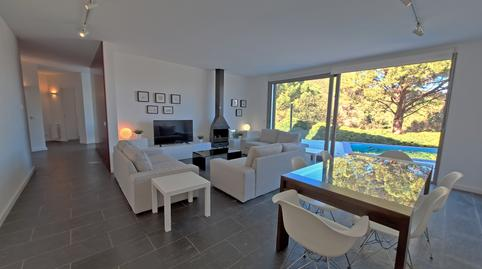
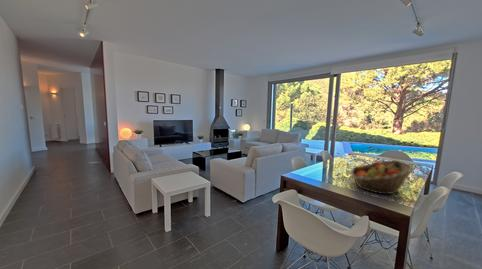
+ fruit basket [350,159,416,195]
